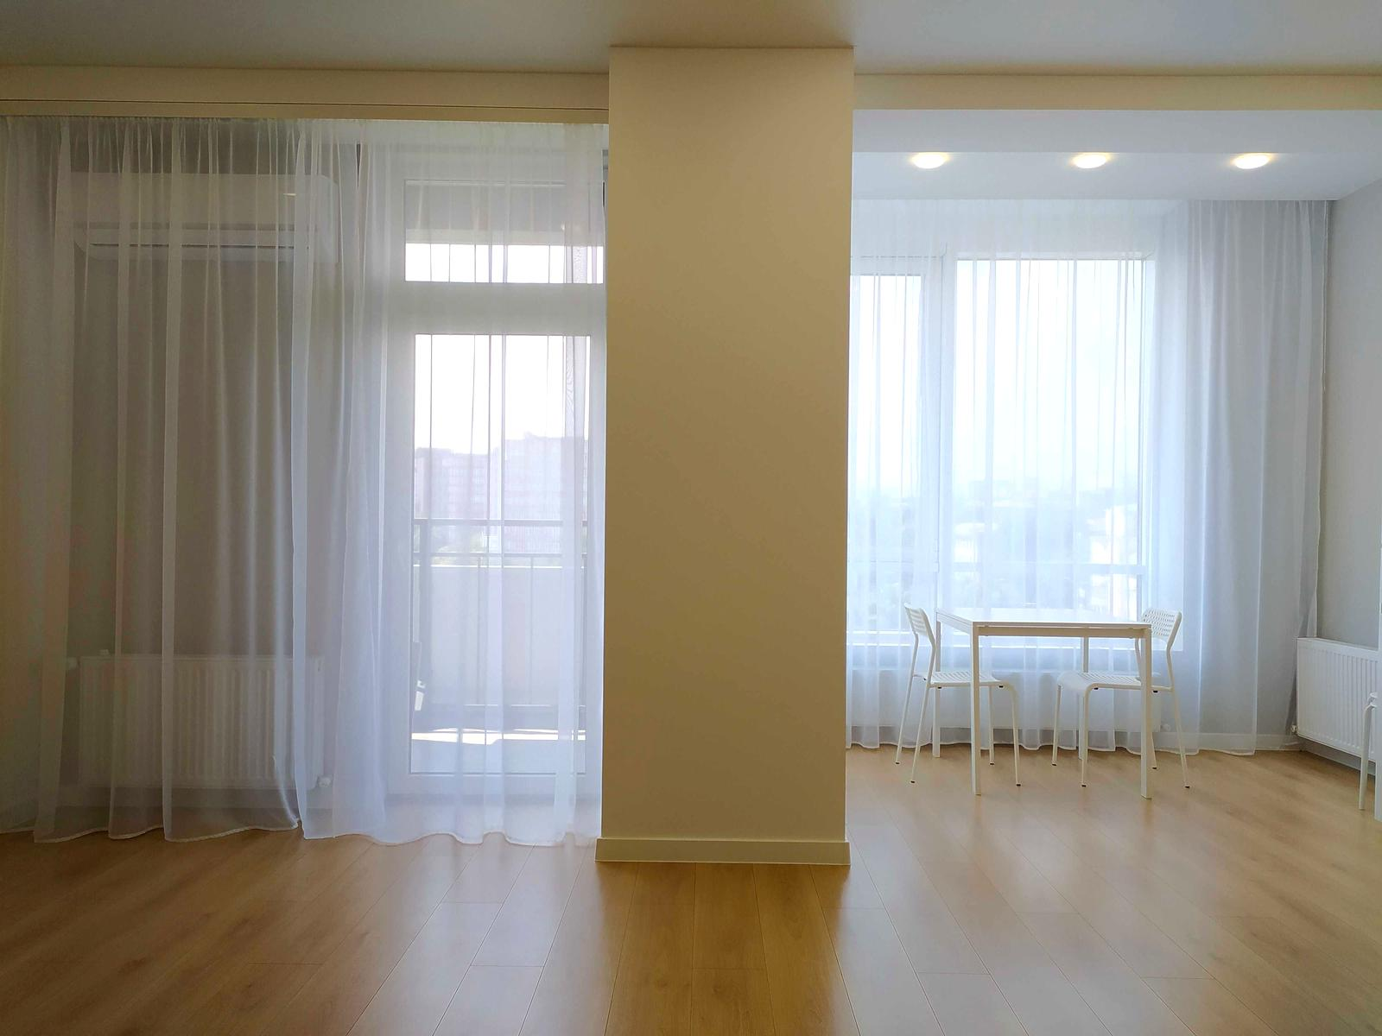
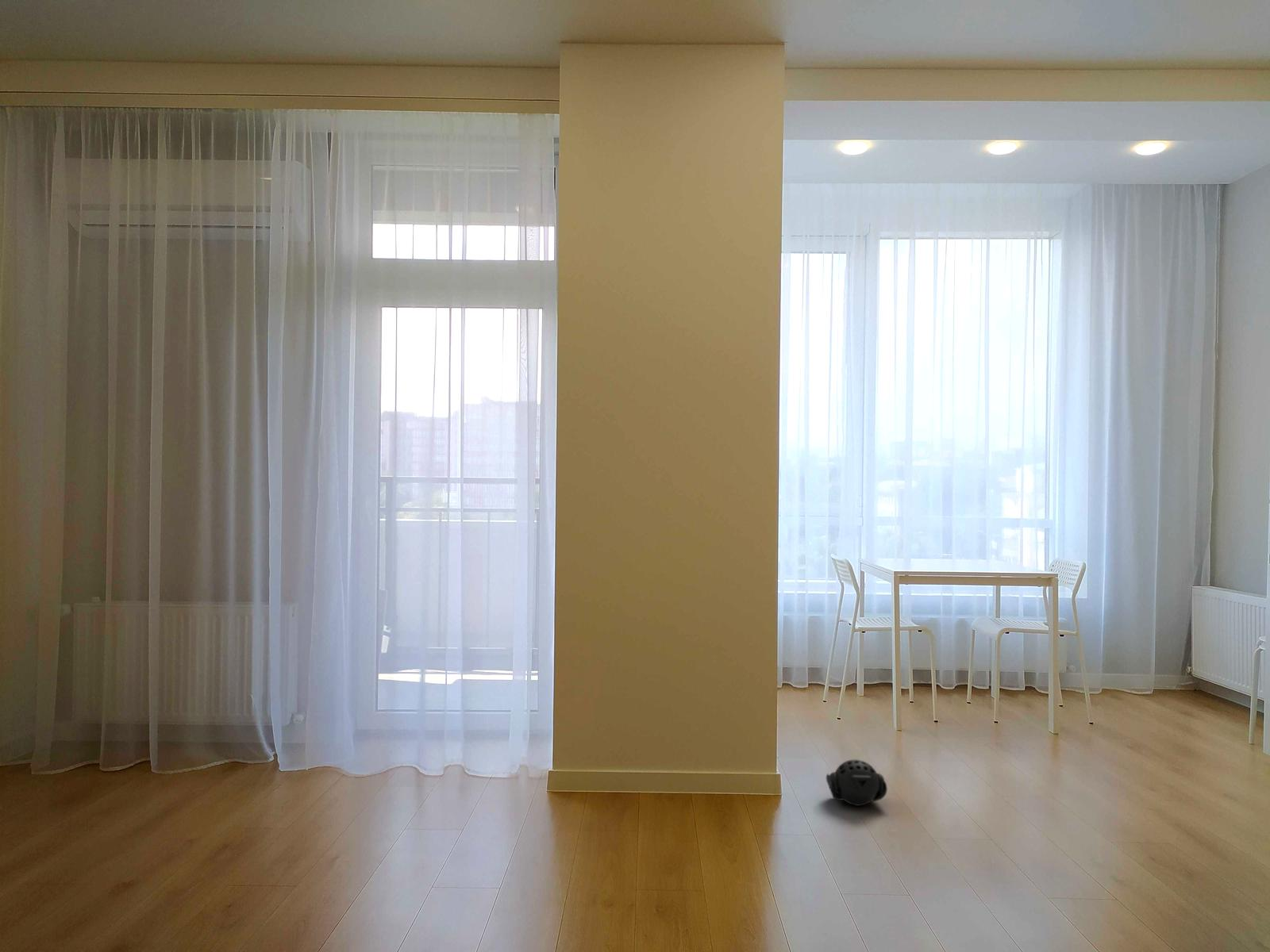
+ speaker [825,759,888,807]
